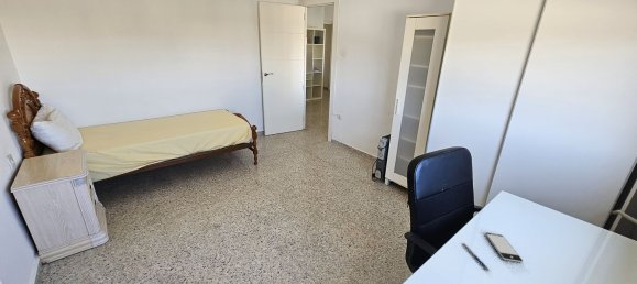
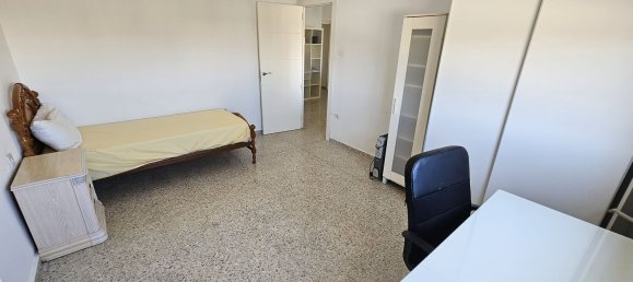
- pen [462,242,492,272]
- smartphone [484,231,524,263]
